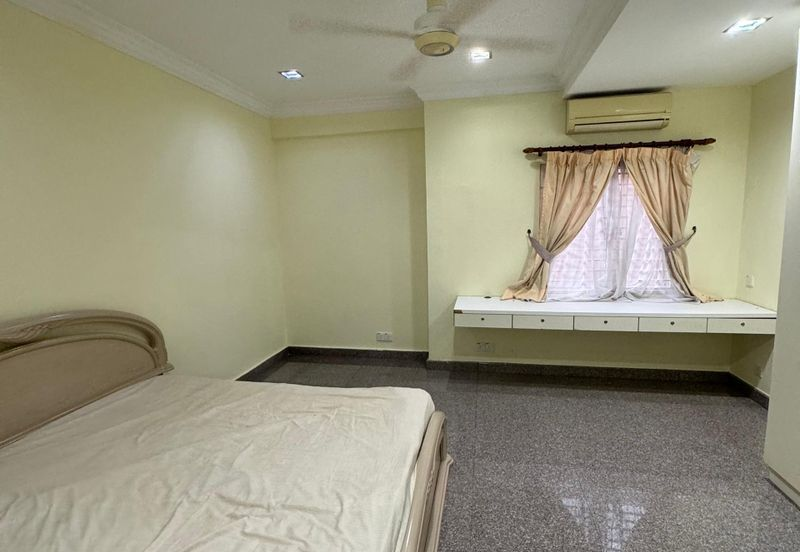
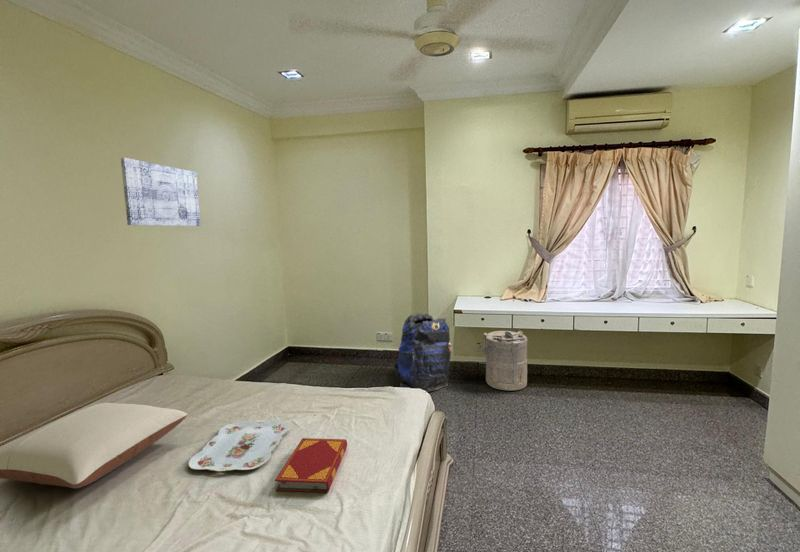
+ wall art [120,157,201,227]
+ laundry hamper [481,330,528,392]
+ backpack [392,312,453,393]
+ hardback book [274,437,348,494]
+ serving tray [188,419,291,473]
+ pillow [0,402,189,489]
